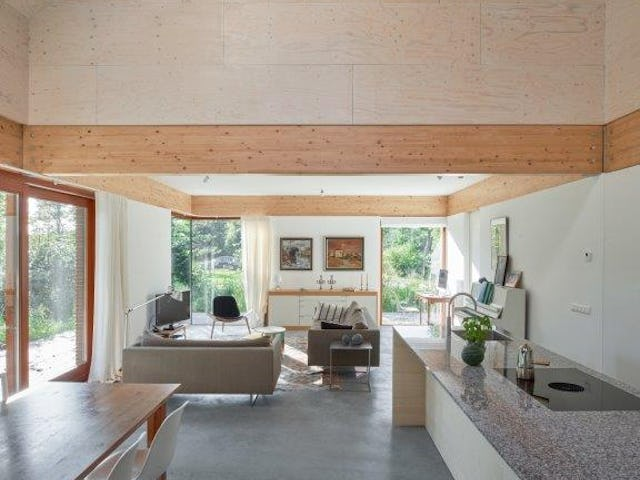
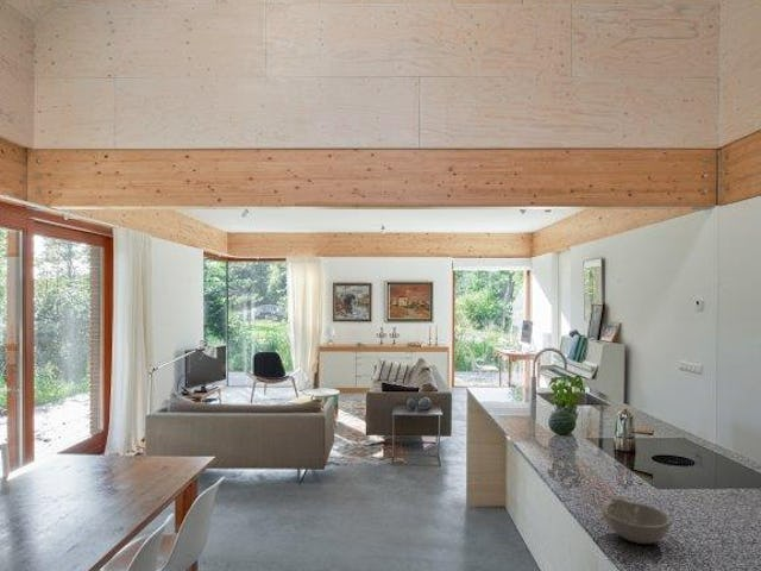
+ bowl [600,497,673,545]
